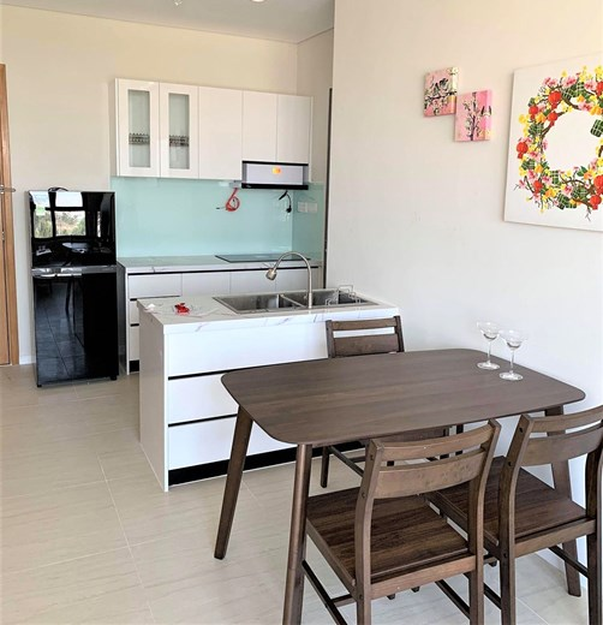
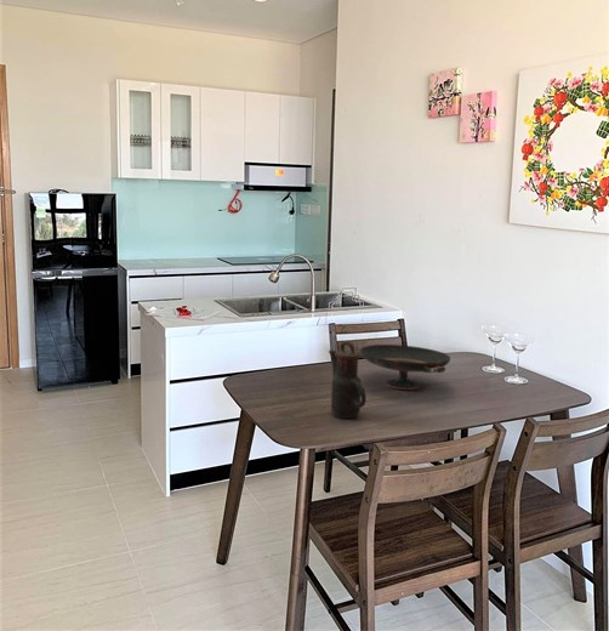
+ teapot [328,340,368,420]
+ decorative bowl [359,342,451,391]
